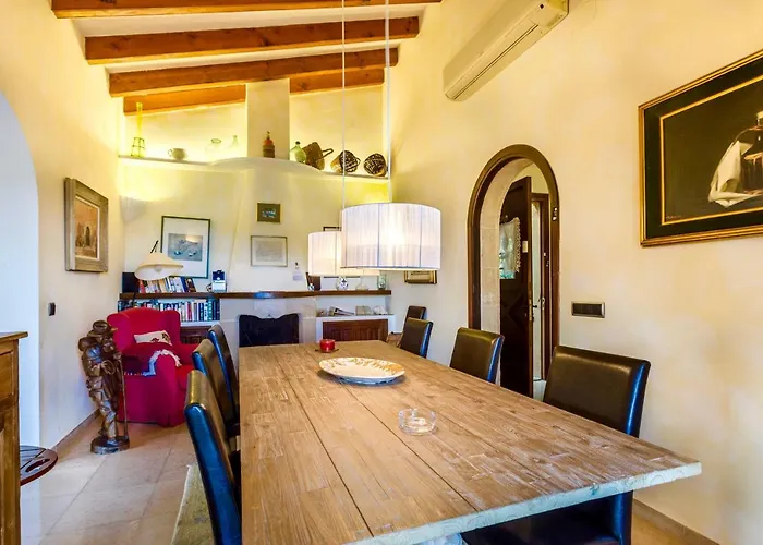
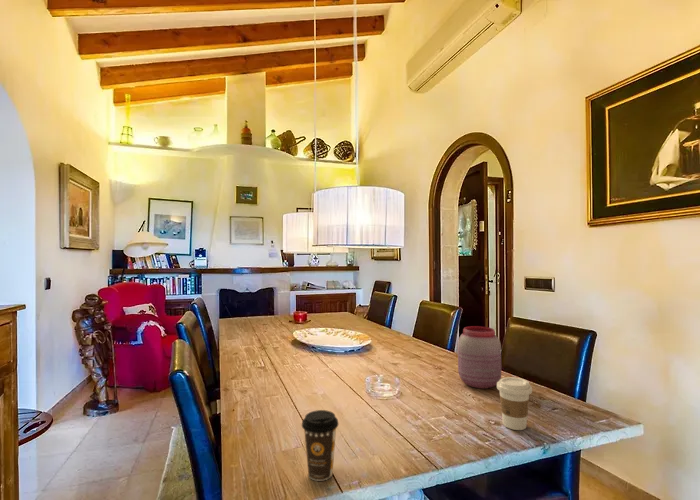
+ jar [457,325,502,390]
+ coffee cup [301,409,340,482]
+ coffee cup [496,376,533,431]
